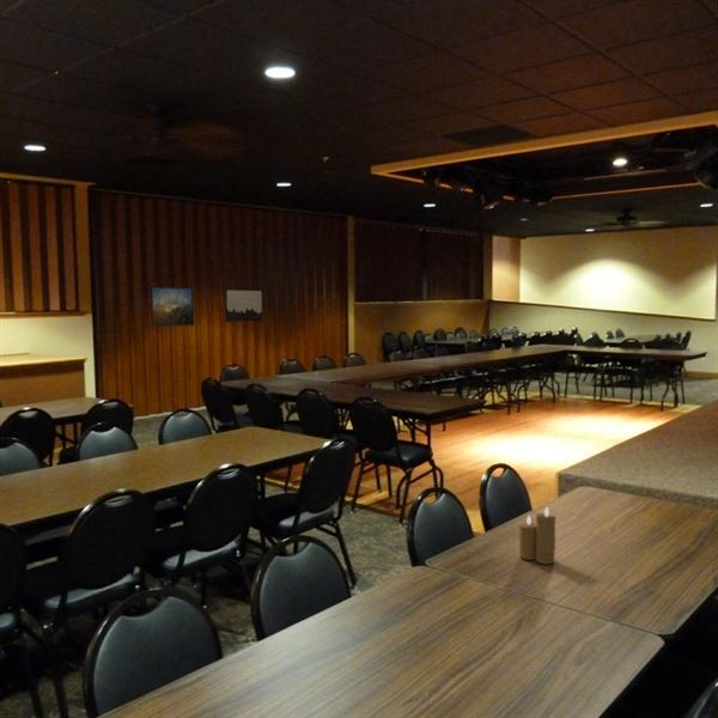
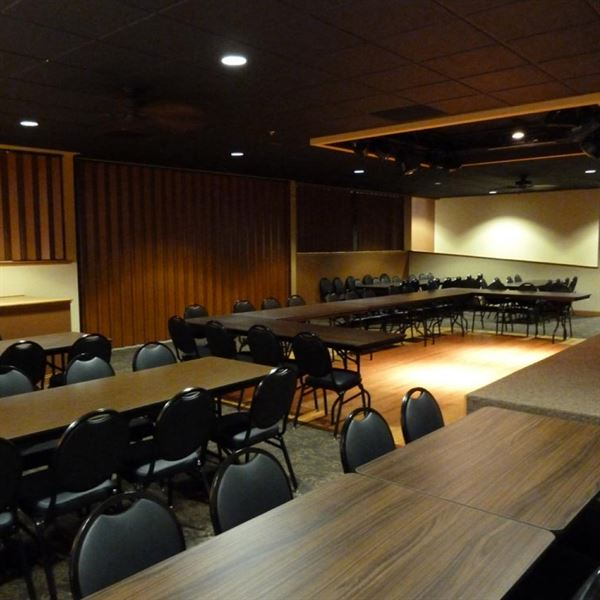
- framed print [150,286,195,328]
- wall art [224,288,263,323]
- candle [518,506,556,565]
